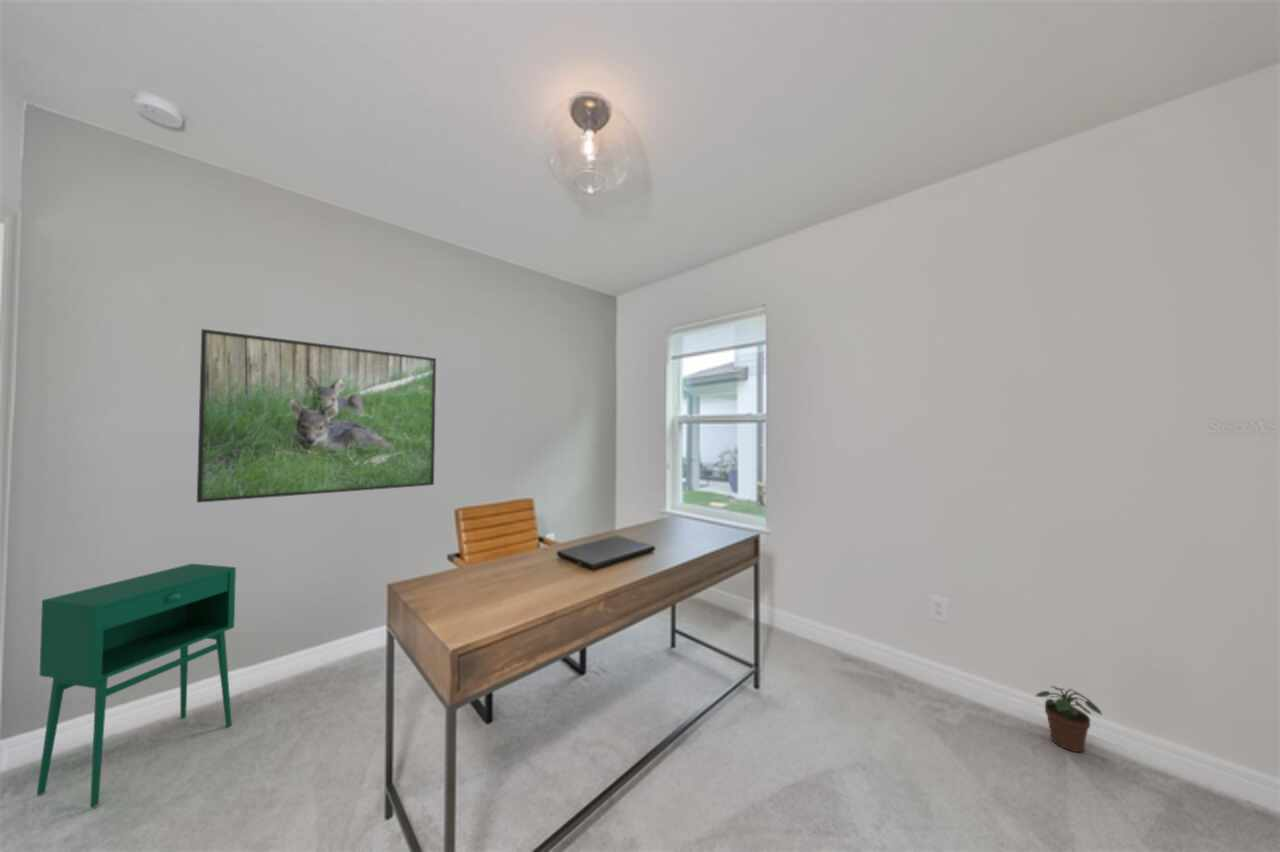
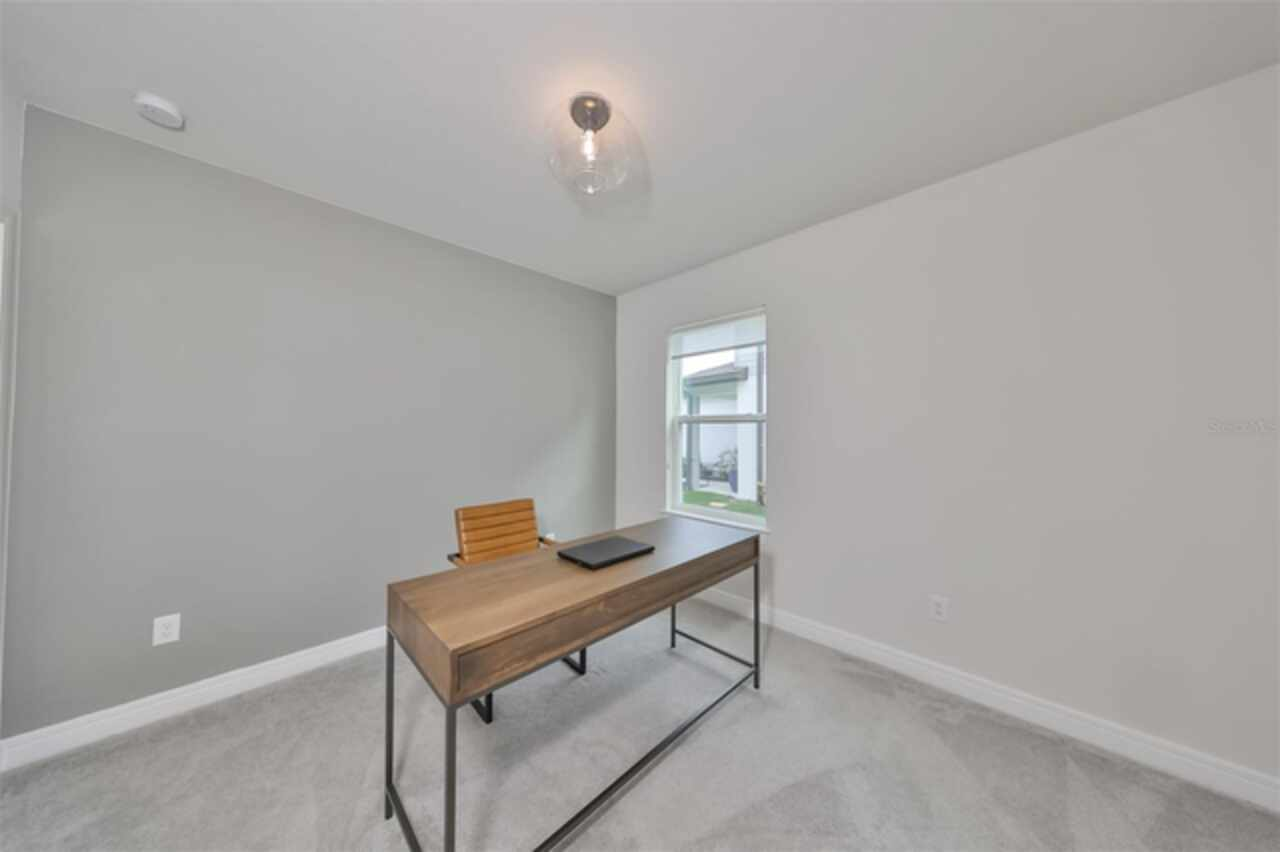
- storage cabinet [36,563,237,808]
- potted plant [1034,685,1103,753]
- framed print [196,328,437,504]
